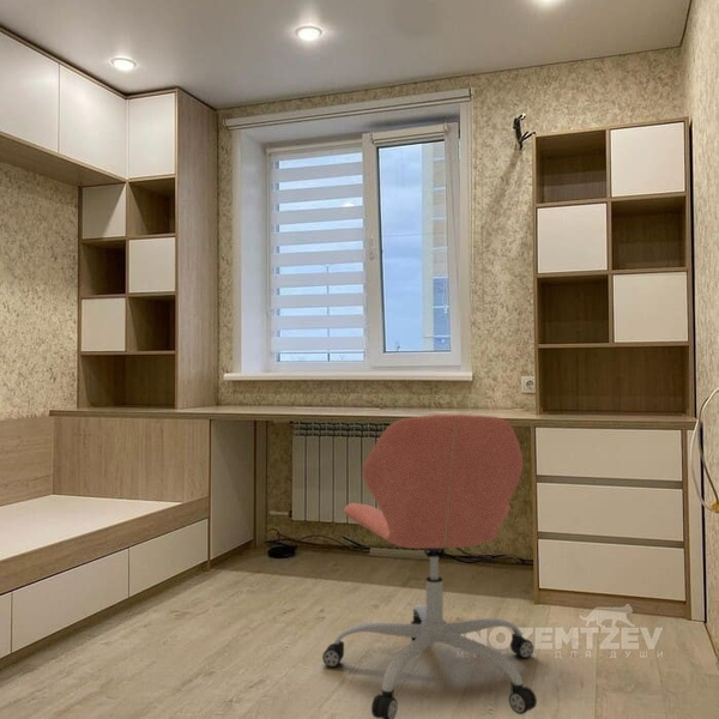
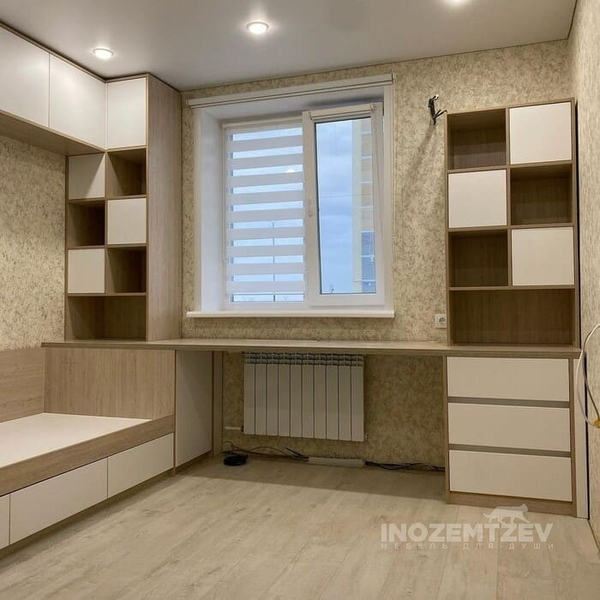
- office chair [321,413,538,719]
